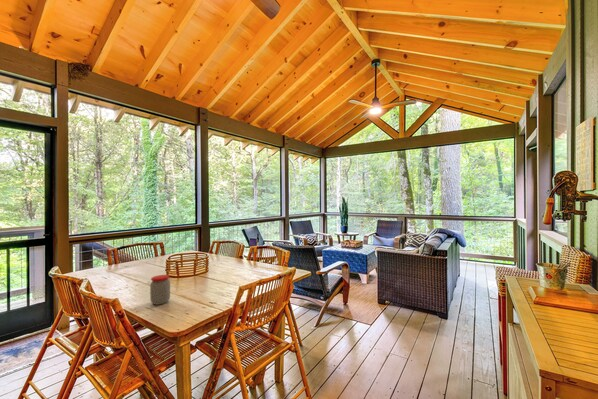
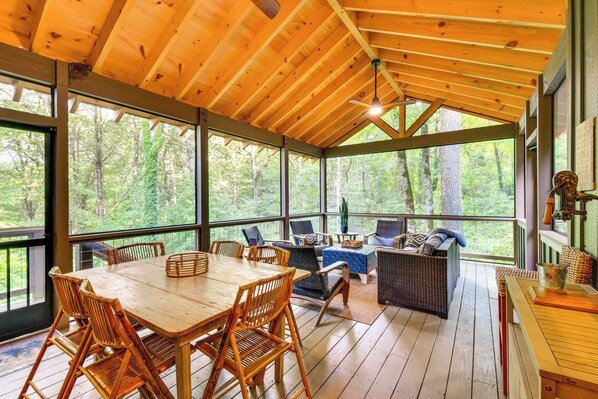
- jar [149,274,171,306]
